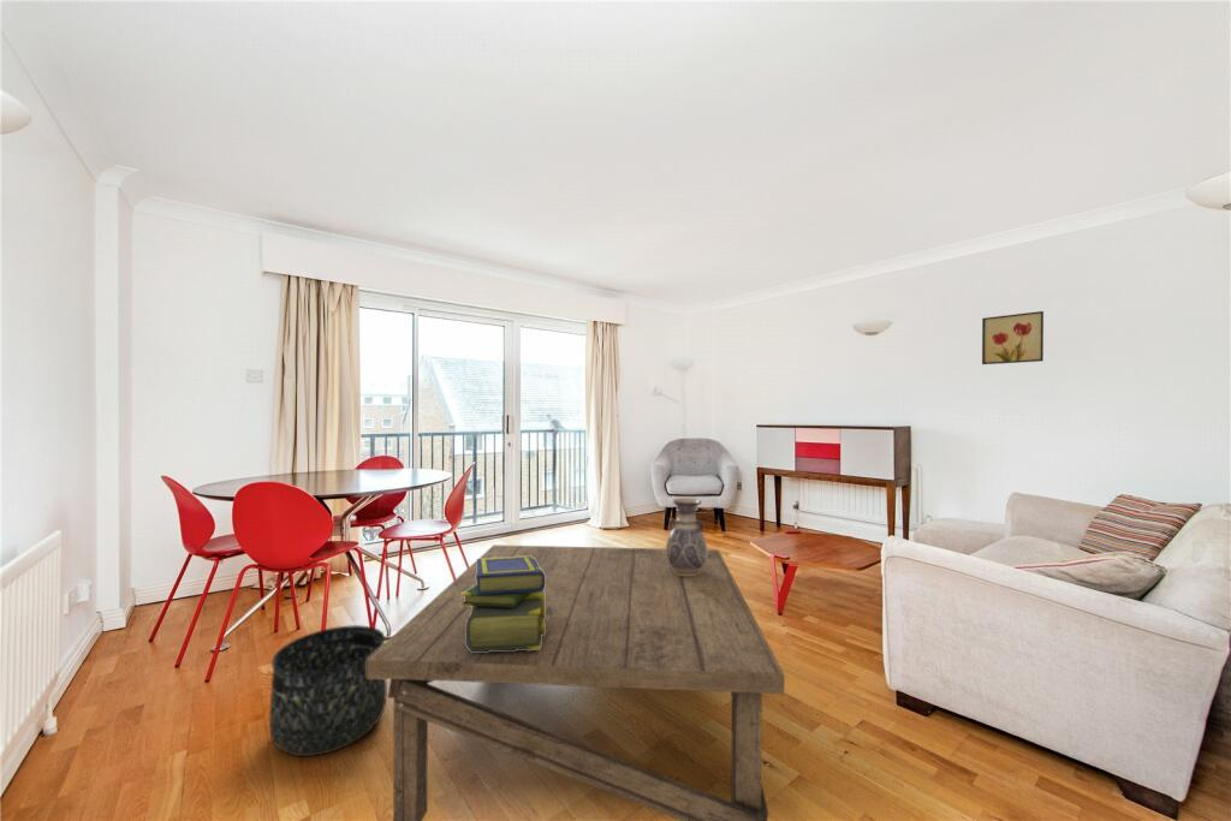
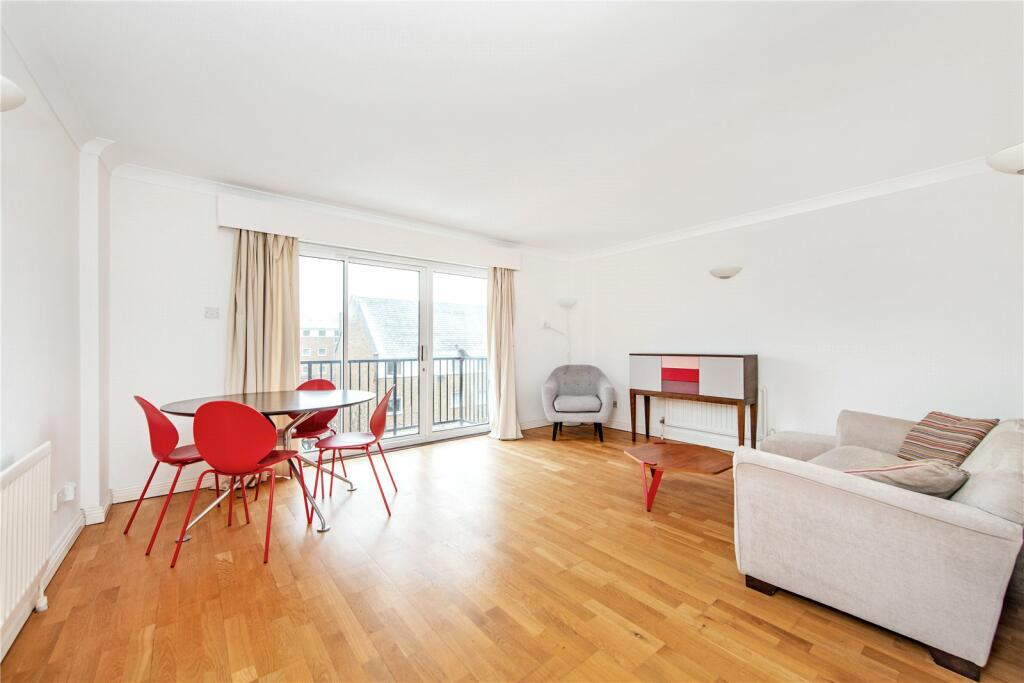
- coffee table [367,543,785,821]
- basket [268,624,388,757]
- vase [665,496,709,576]
- wall art [981,310,1045,365]
- stack of books [460,557,545,652]
